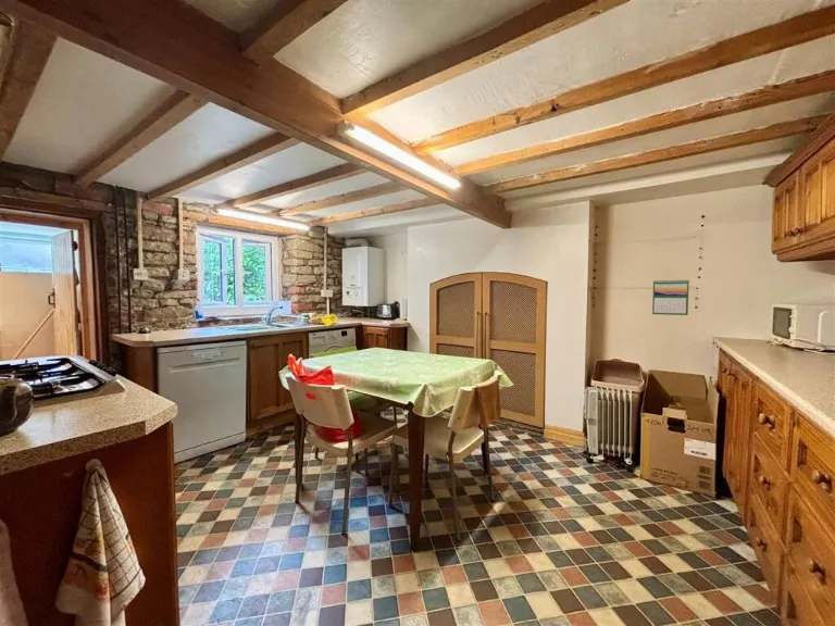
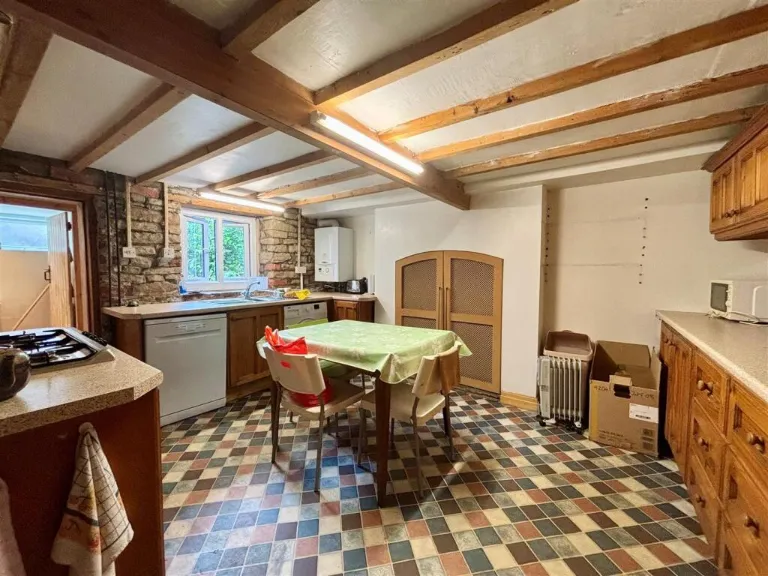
- calendar [651,278,690,316]
